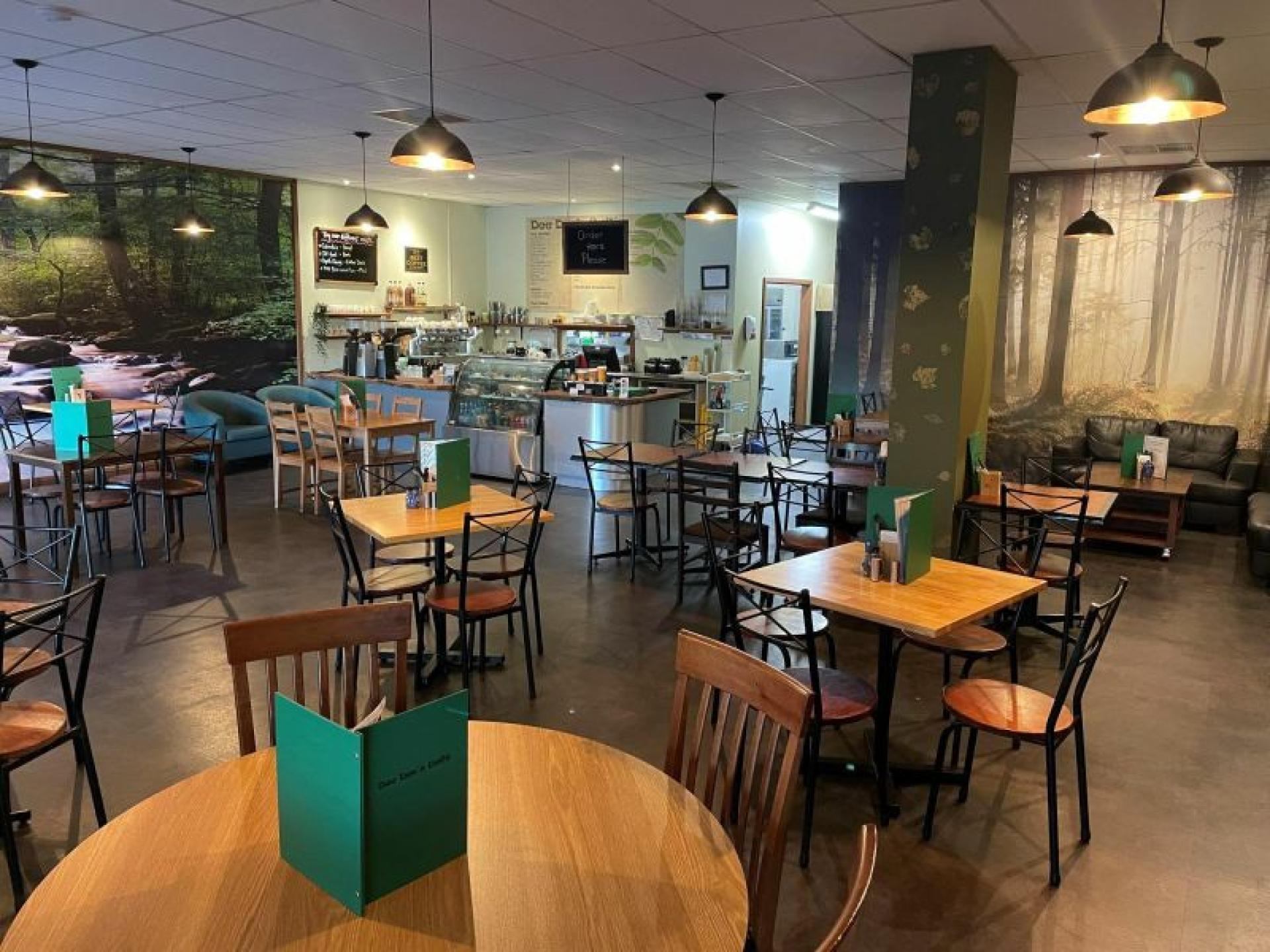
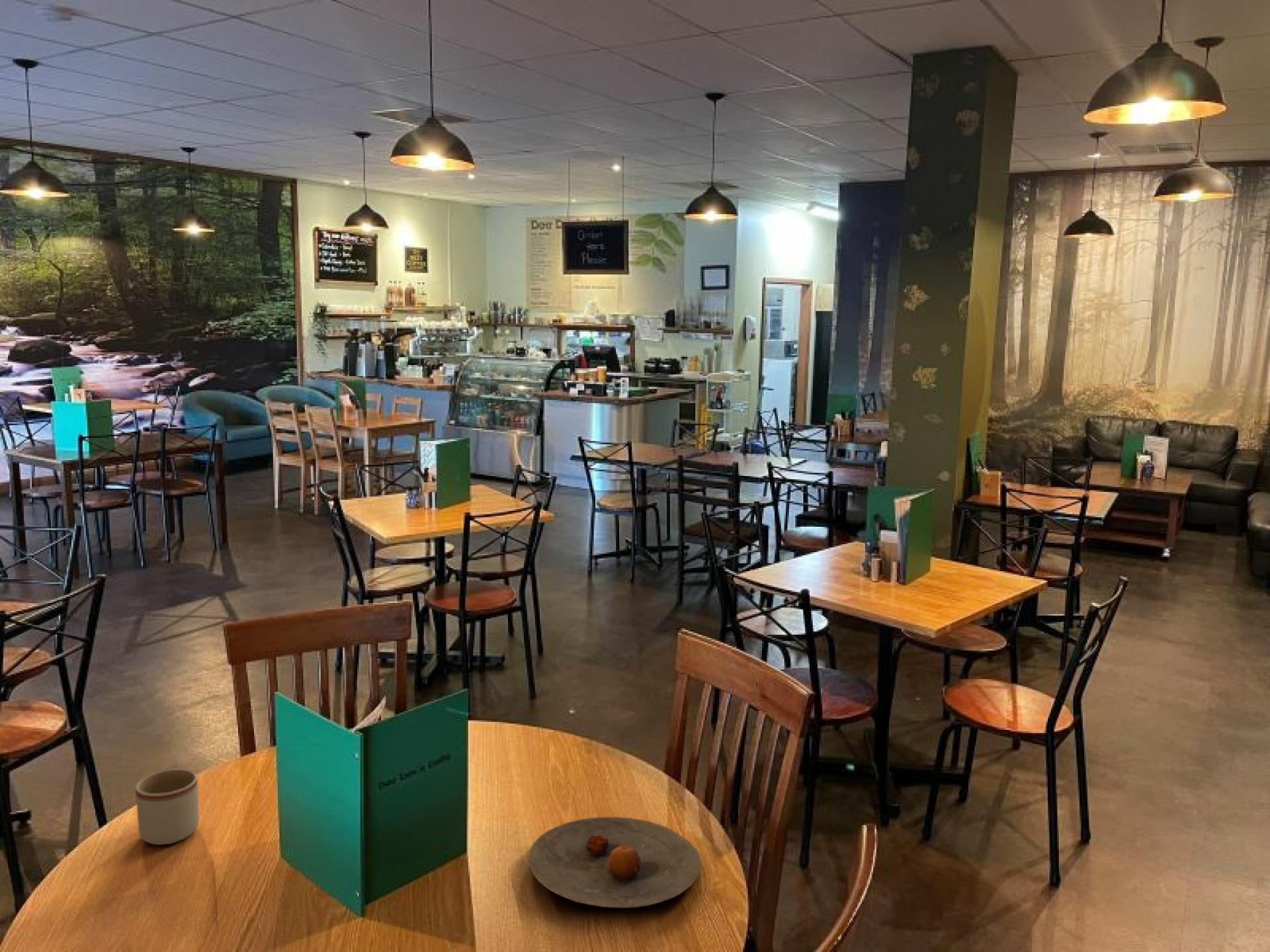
+ plate [527,816,702,908]
+ mug [135,768,200,846]
